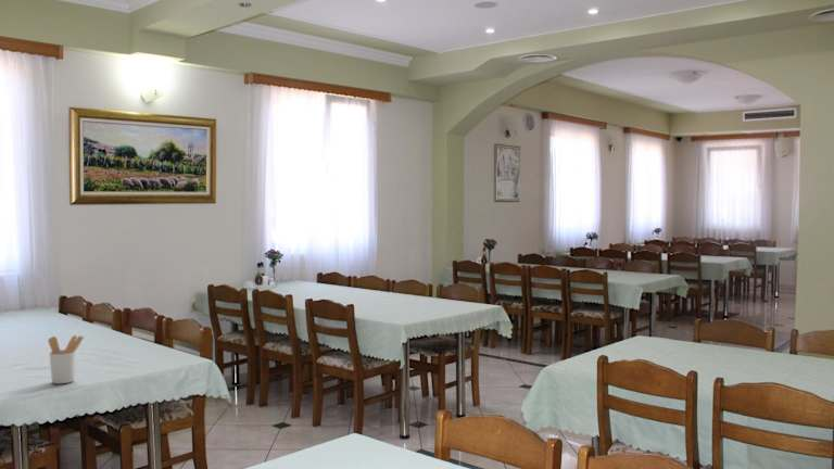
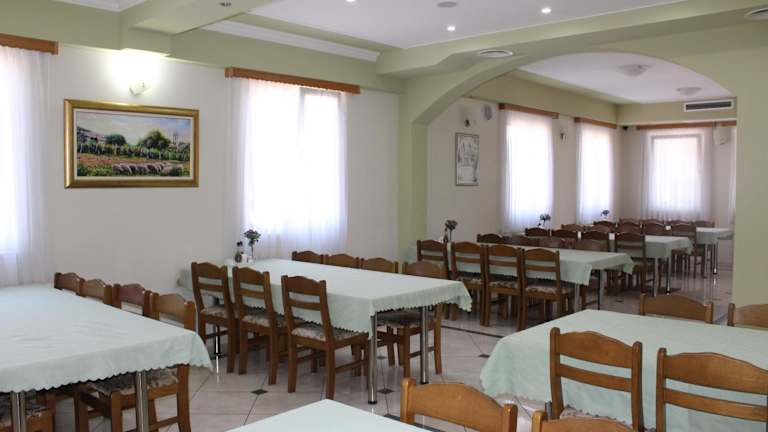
- utensil holder [47,334,85,384]
